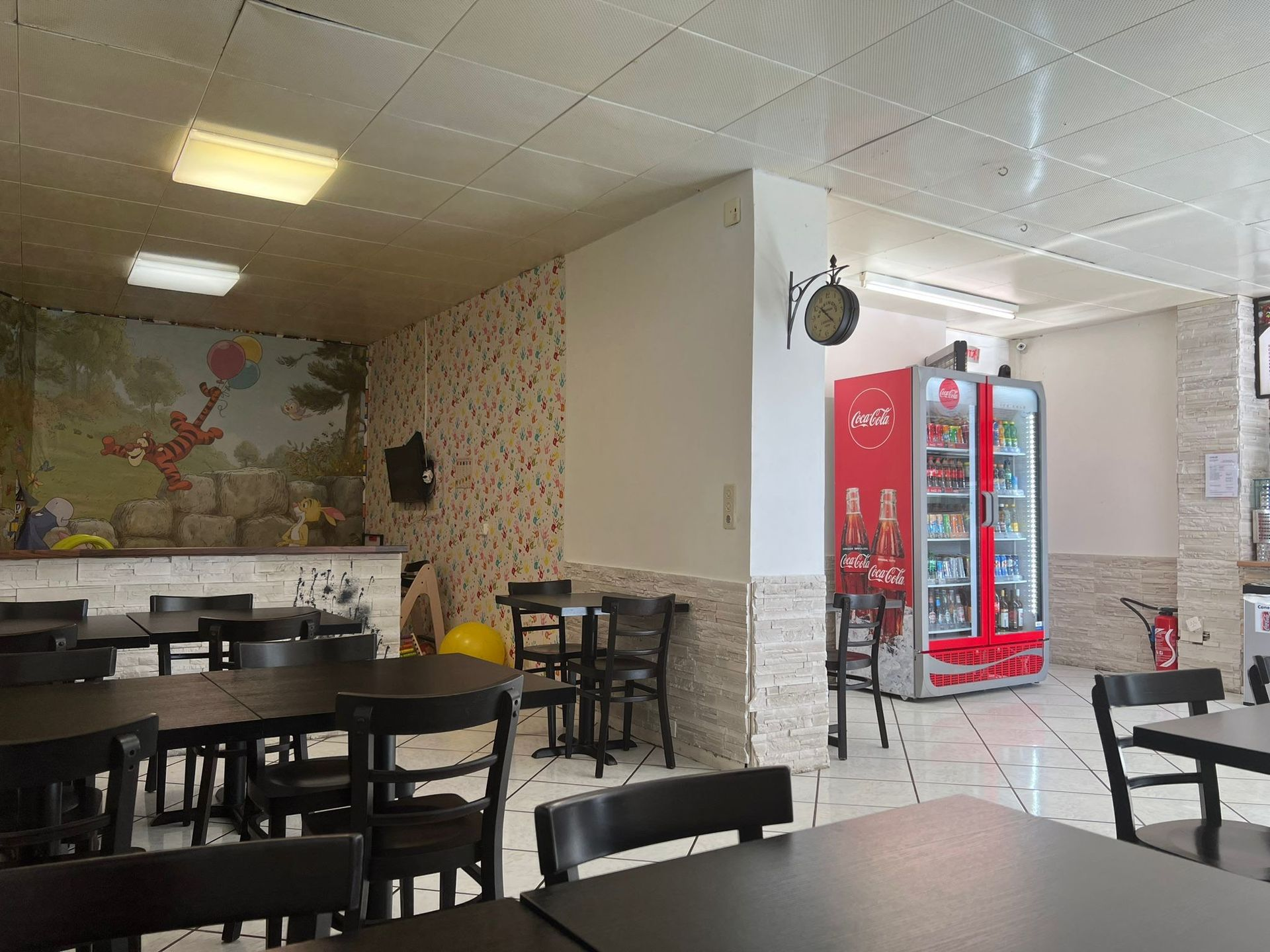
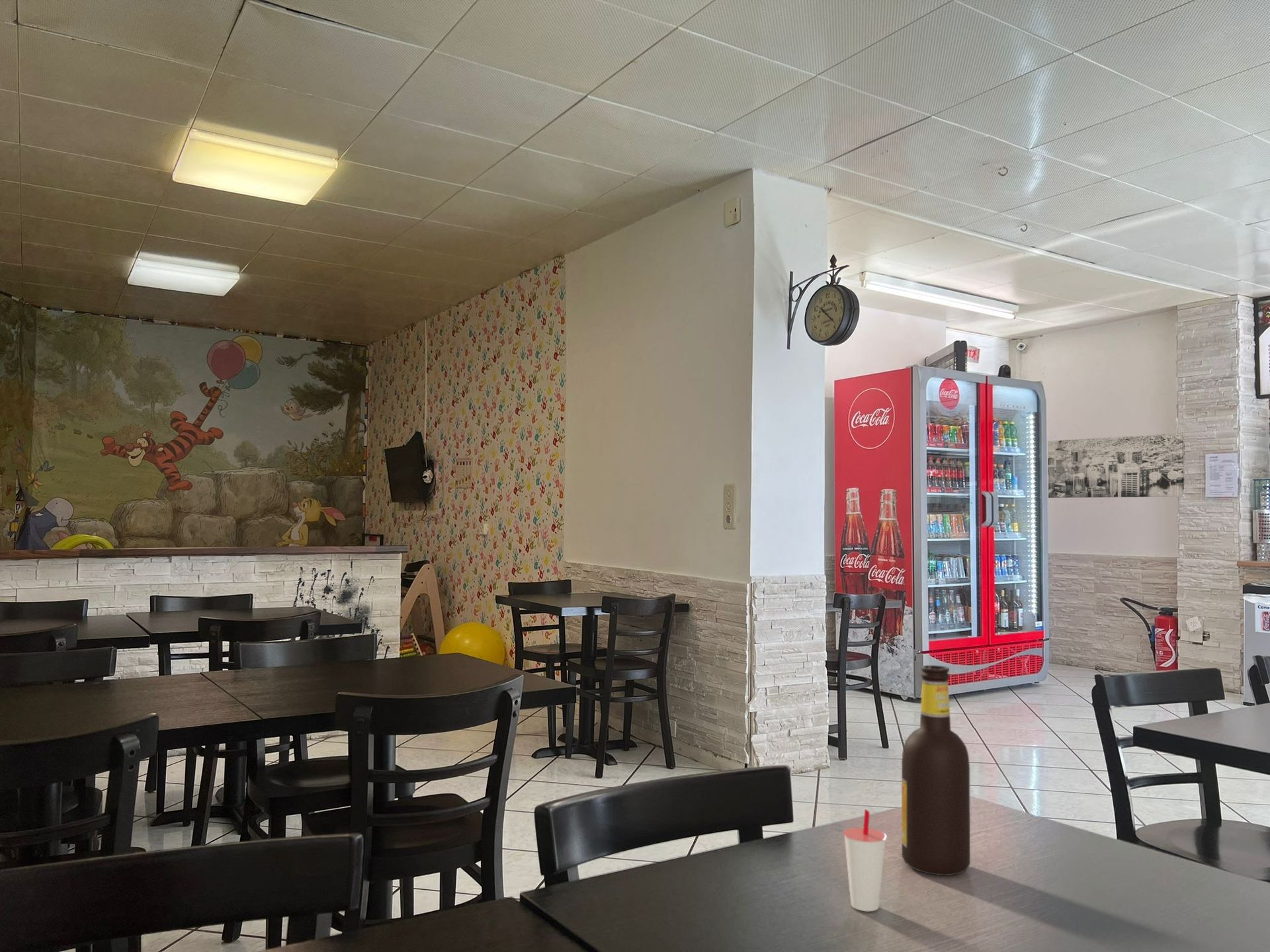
+ cup [843,809,888,912]
+ soda bottle [901,664,971,876]
+ wall art [1047,432,1186,498]
